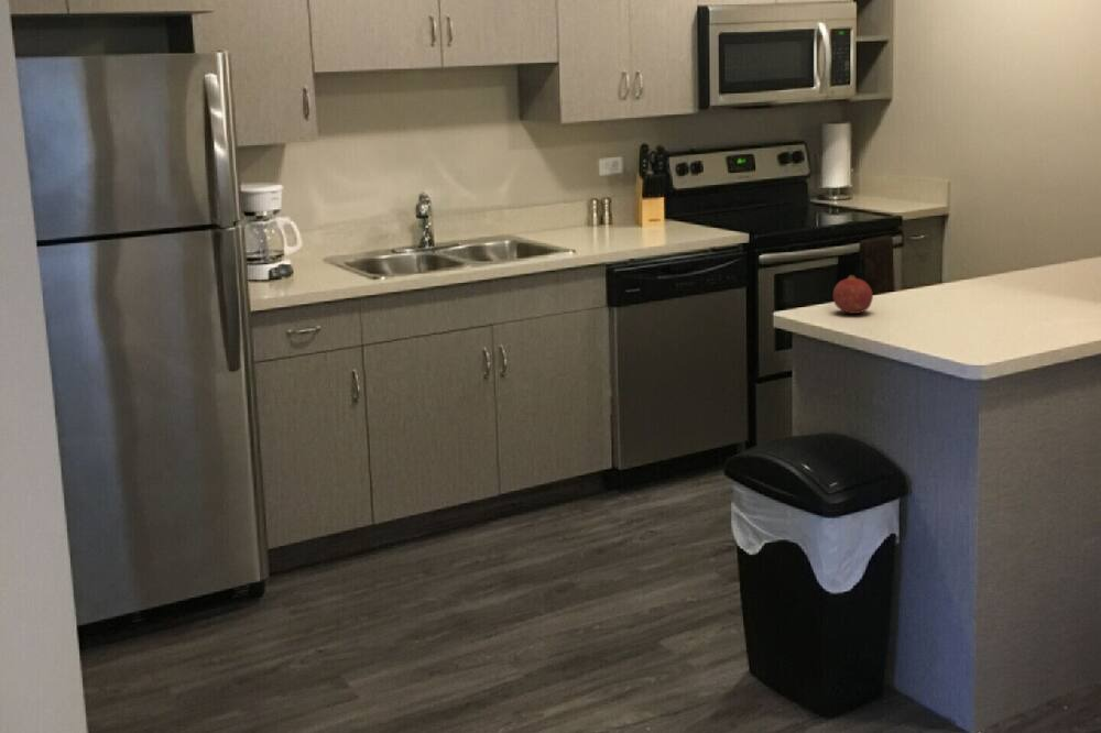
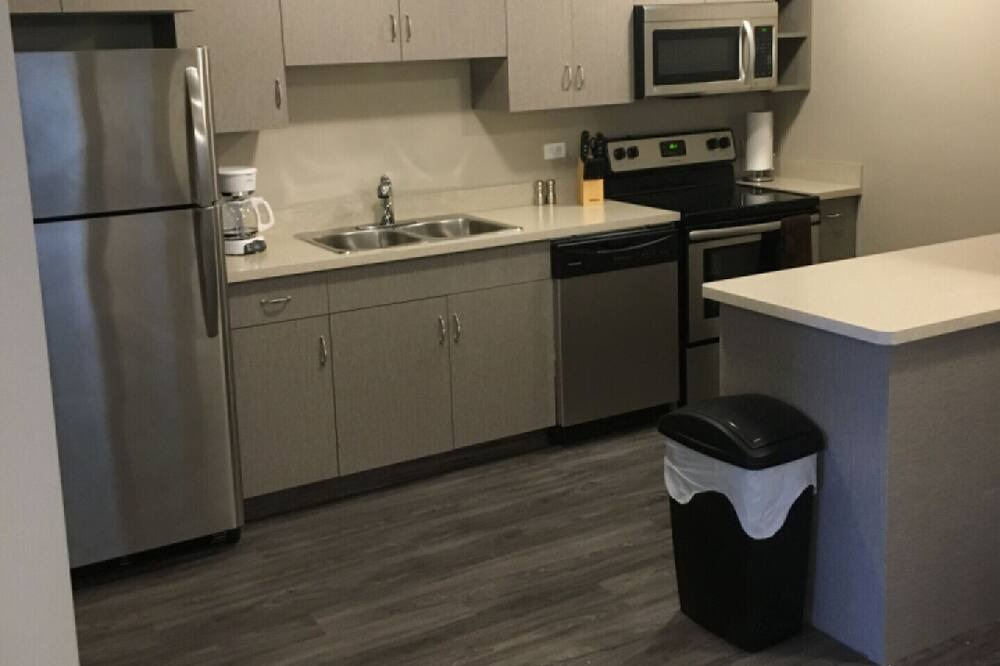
- fruit [832,274,874,315]
